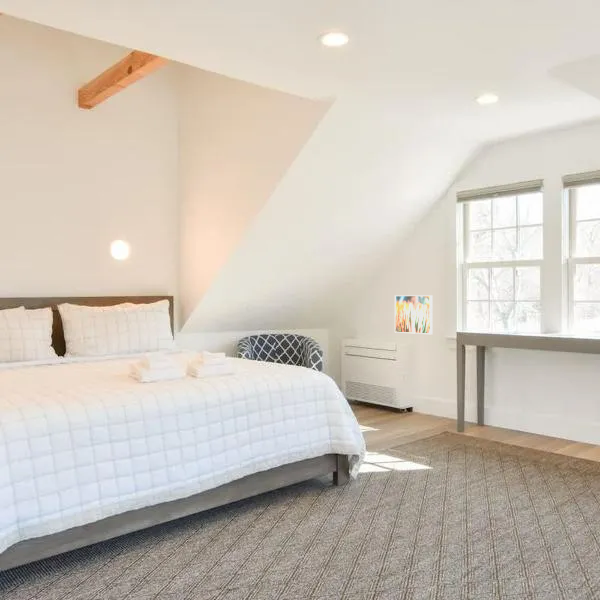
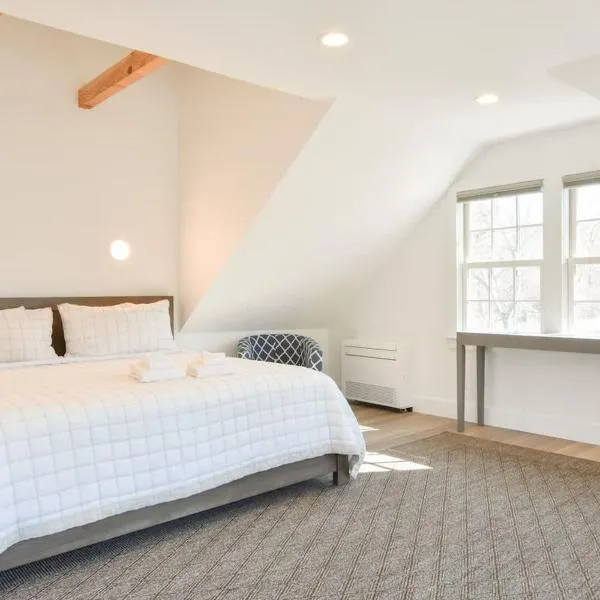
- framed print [394,294,434,335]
